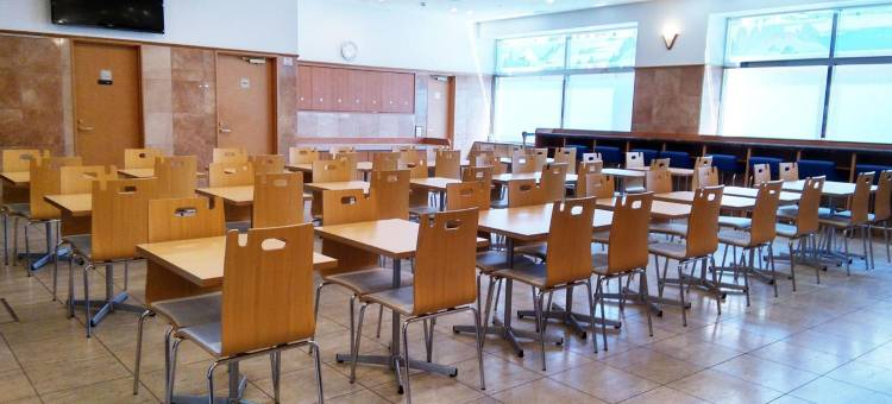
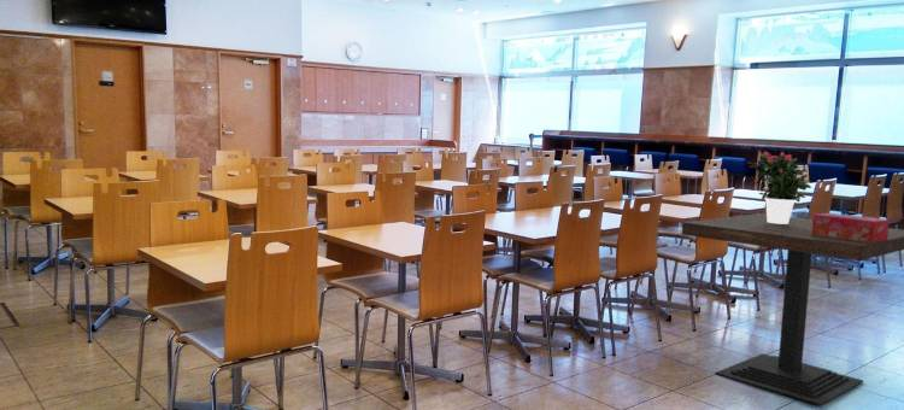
+ potted flower [749,151,812,224]
+ dining table [681,212,904,406]
+ tissue box [811,212,891,242]
